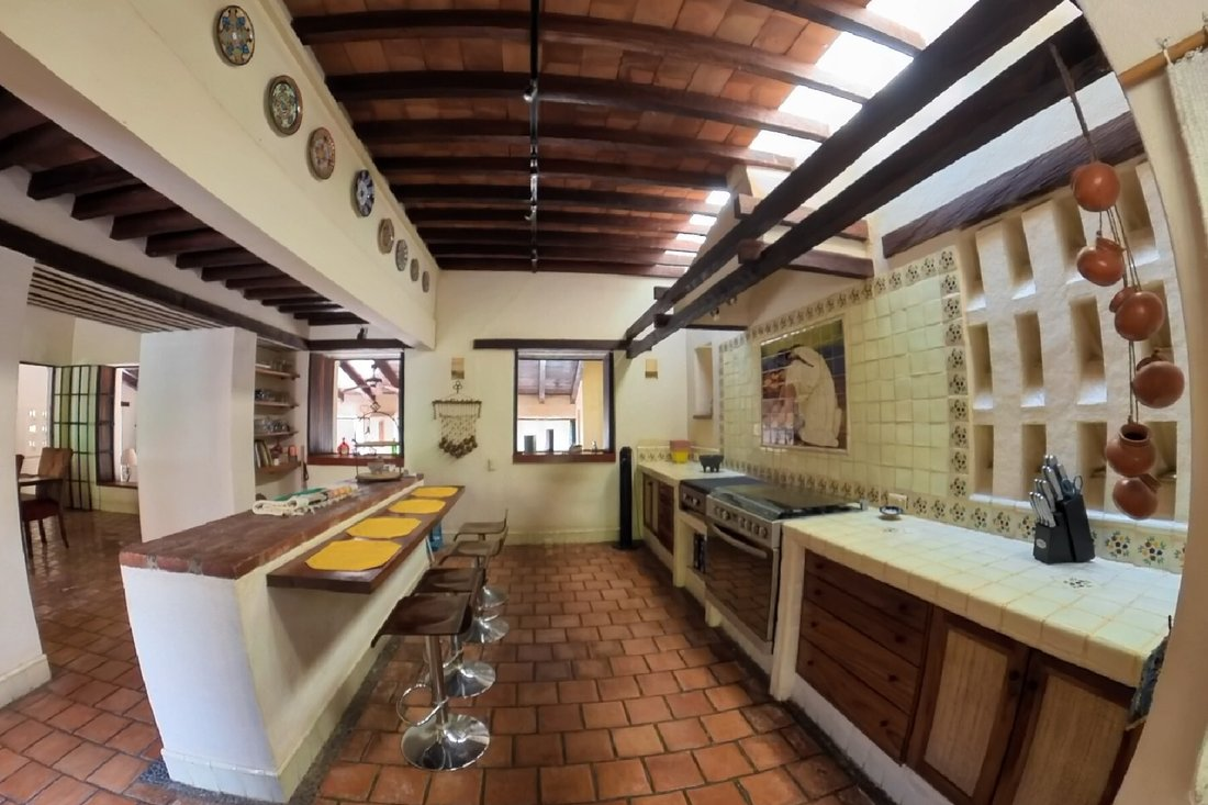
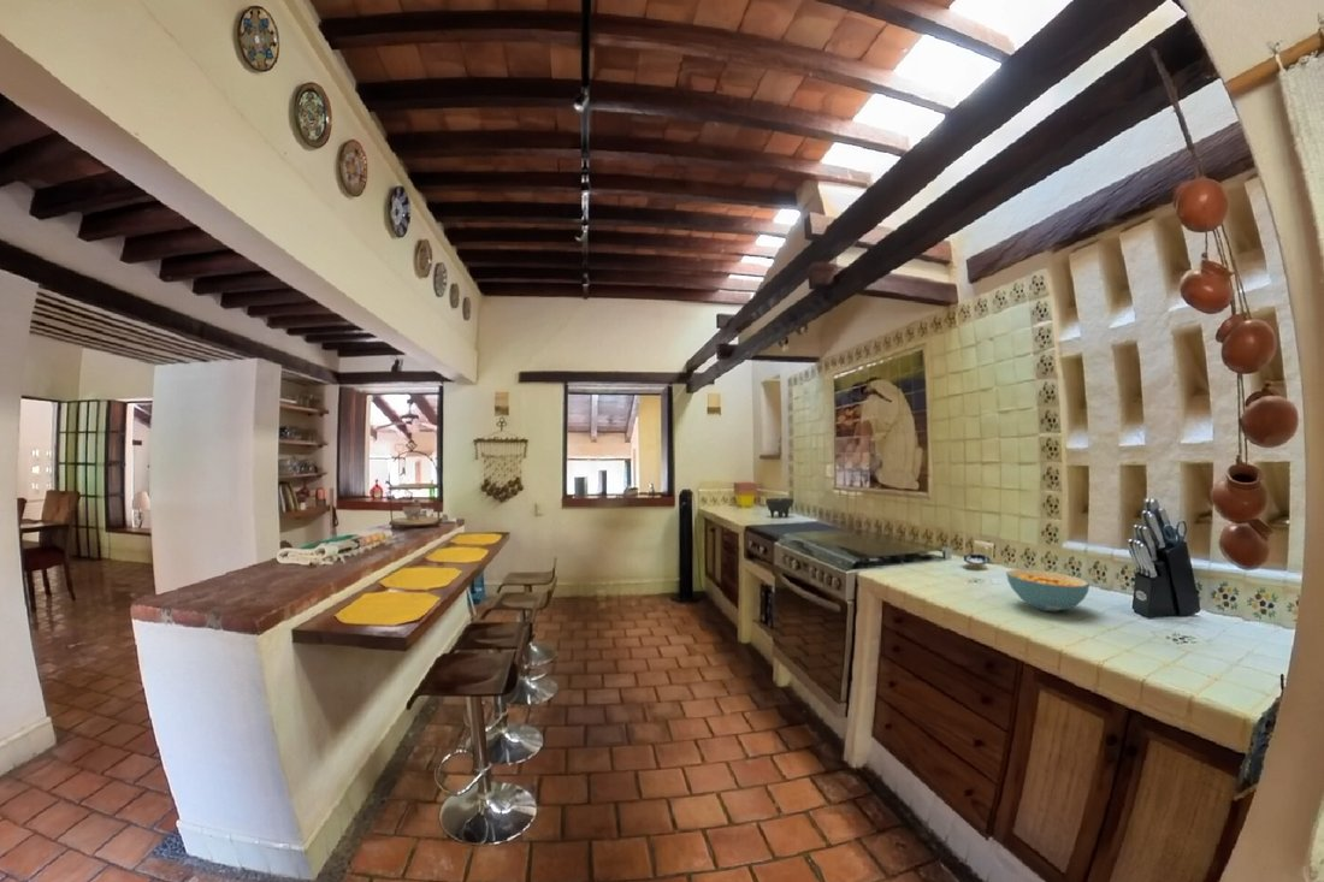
+ cereal bowl [1005,568,1090,612]
